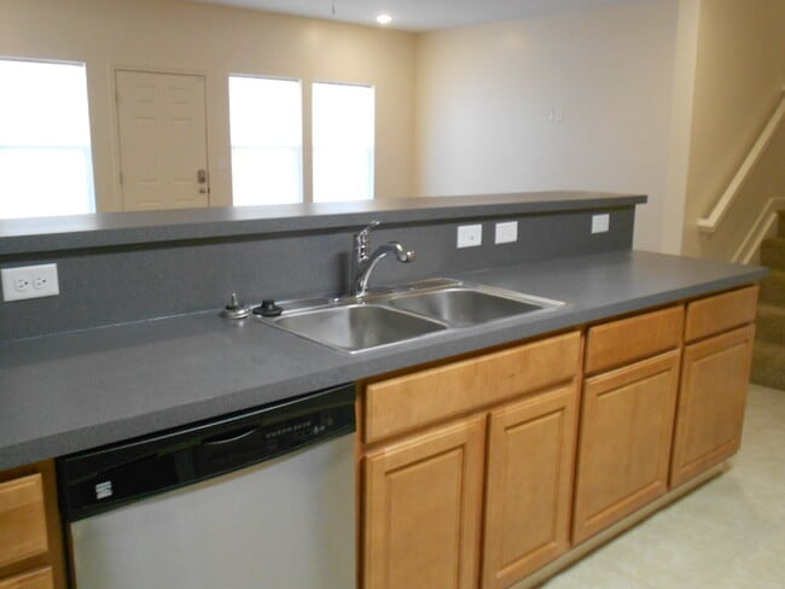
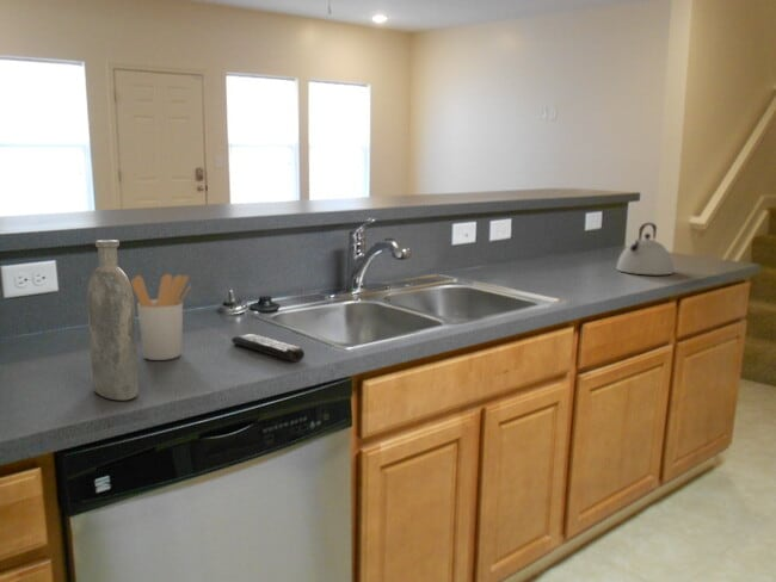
+ kettle [615,222,675,275]
+ utensil holder [130,273,192,361]
+ remote control [230,333,306,363]
+ bottle [86,239,140,402]
